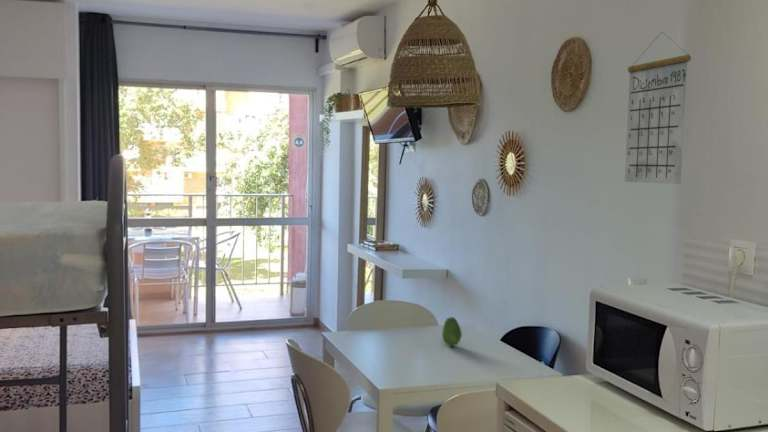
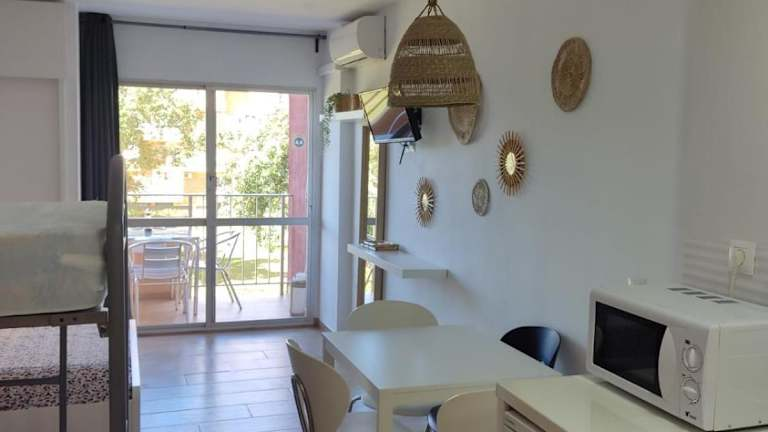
- calendar [624,31,692,185]
- fruit [441,316,463,347]
